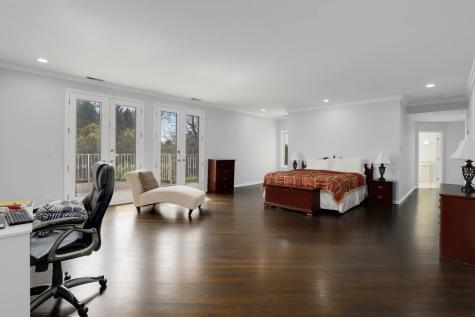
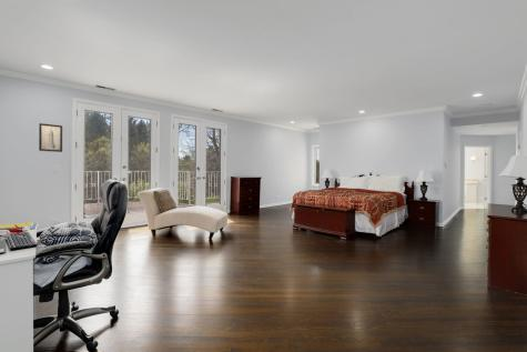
+ wall art [38,122,63,153]
